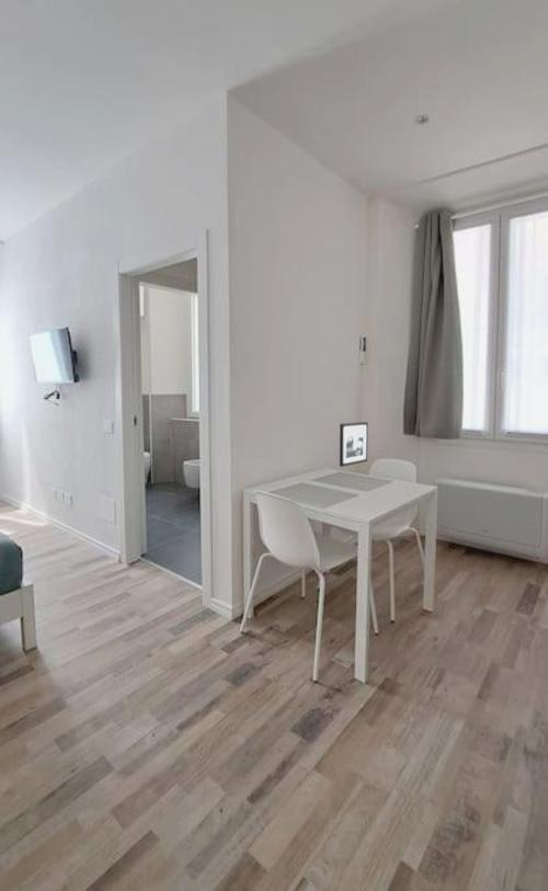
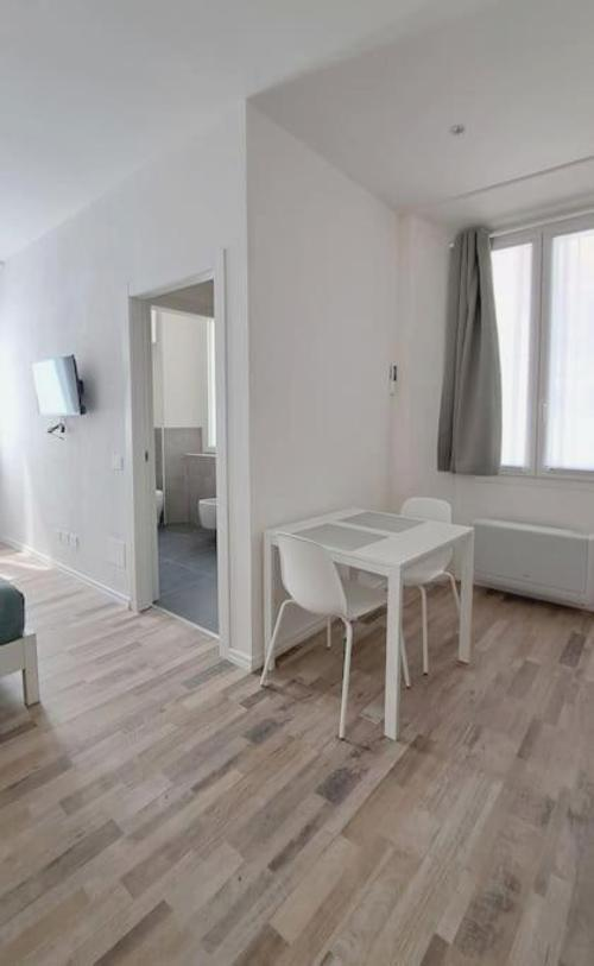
- picture frame [339,421,369,468]
